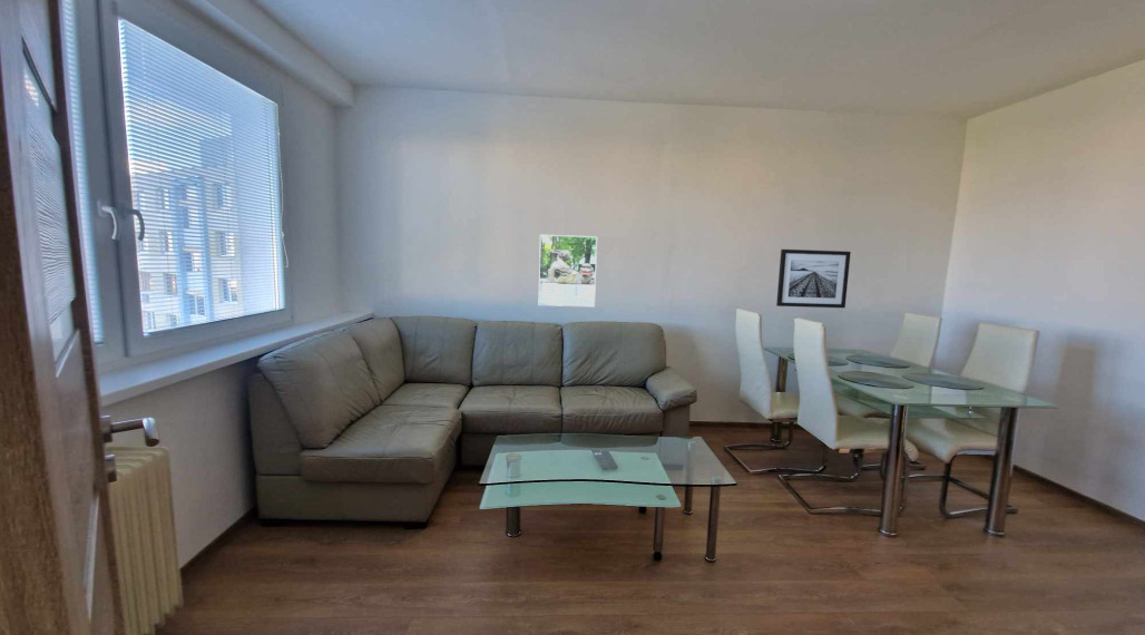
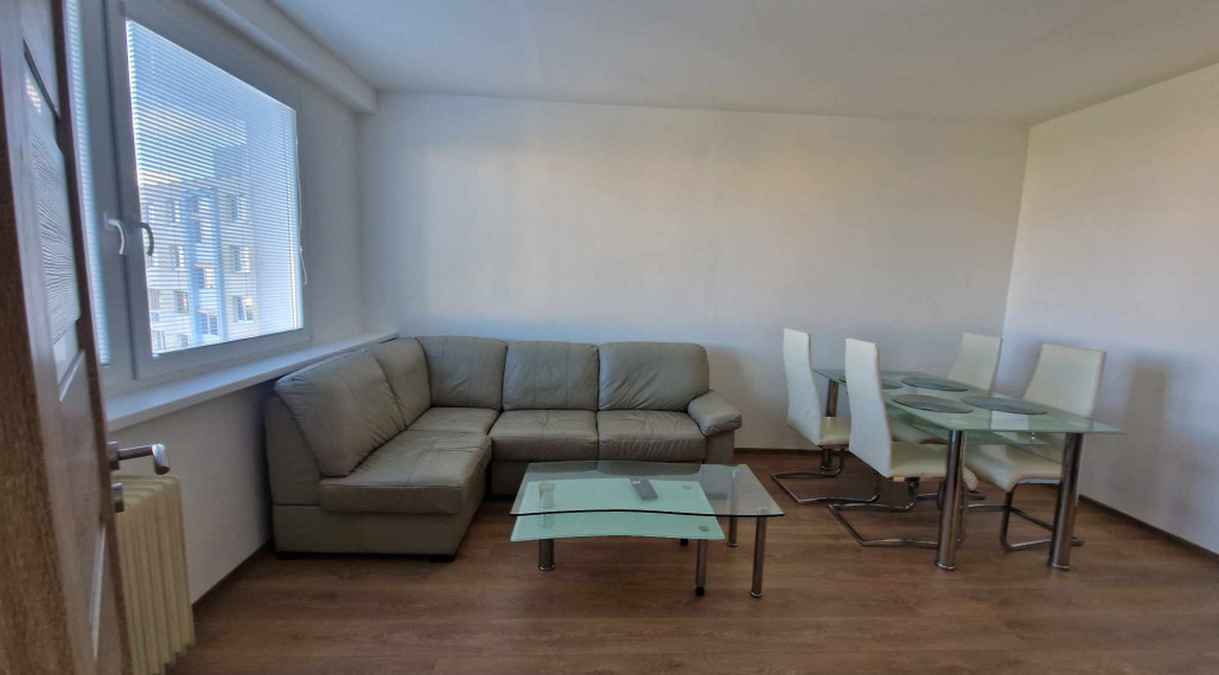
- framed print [538,234,598,307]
- wall art [775,248,852,309]
